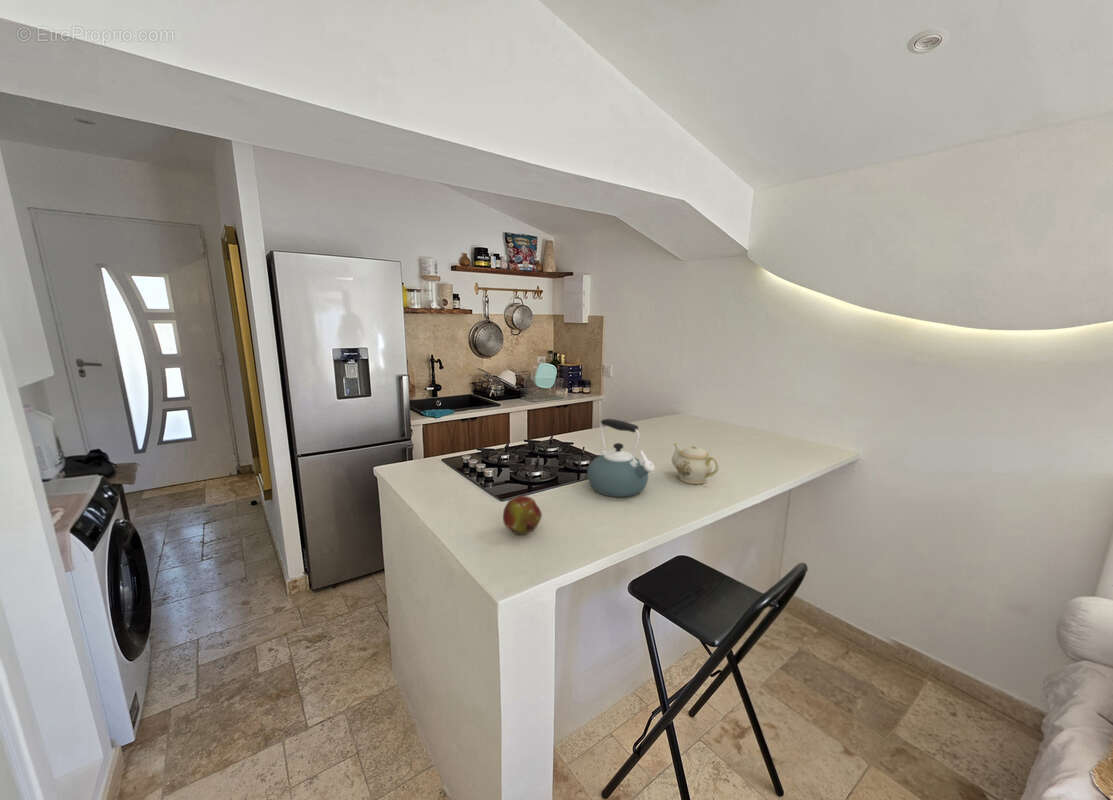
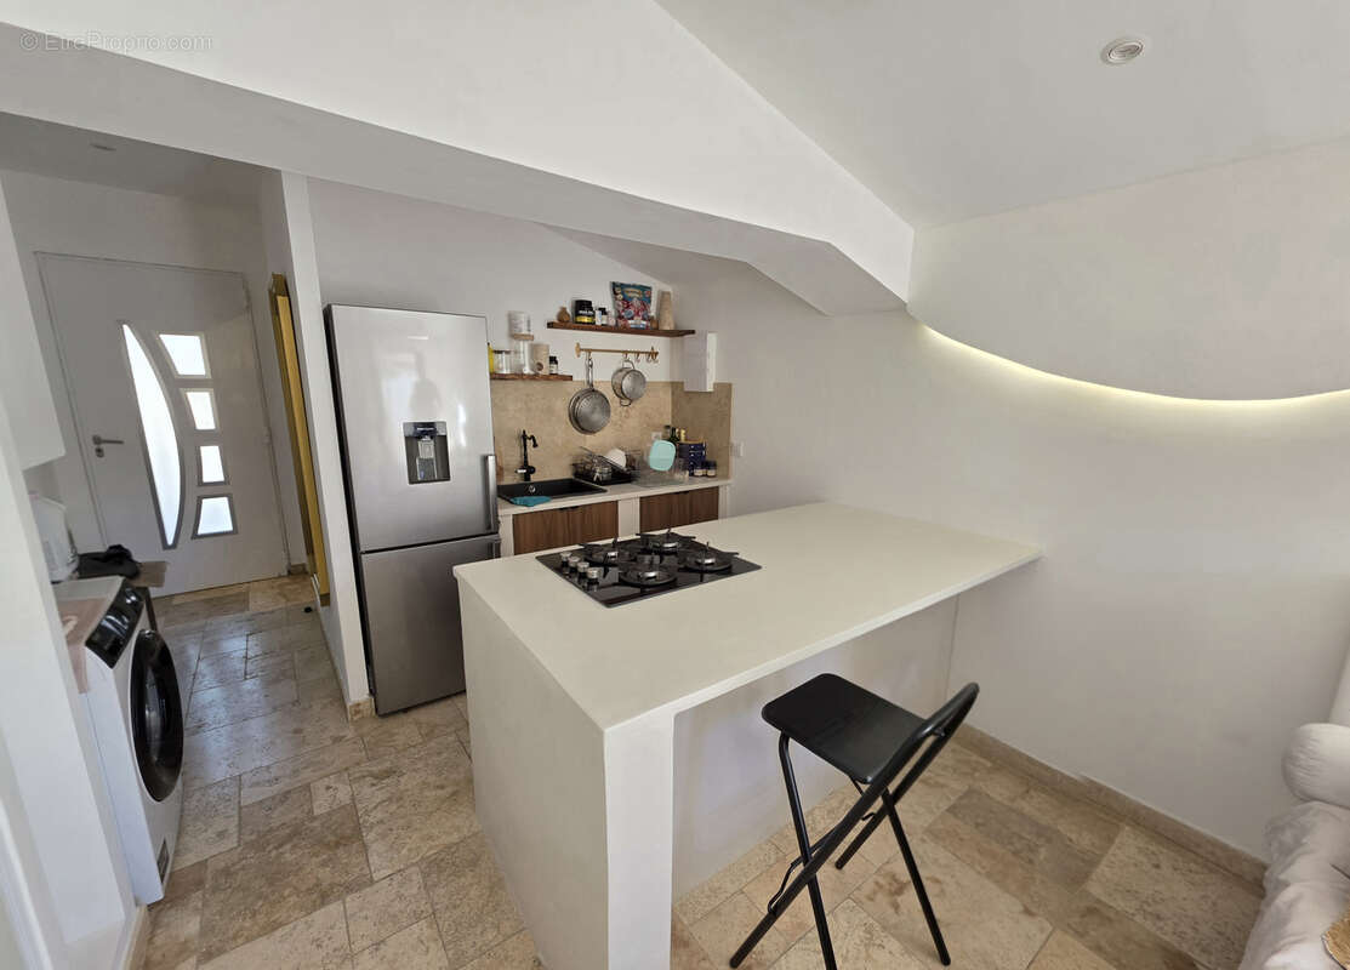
- fruit [502,495,543,536]
- kettle [586,418,655,498]
- teapot [671,442,720,485]
